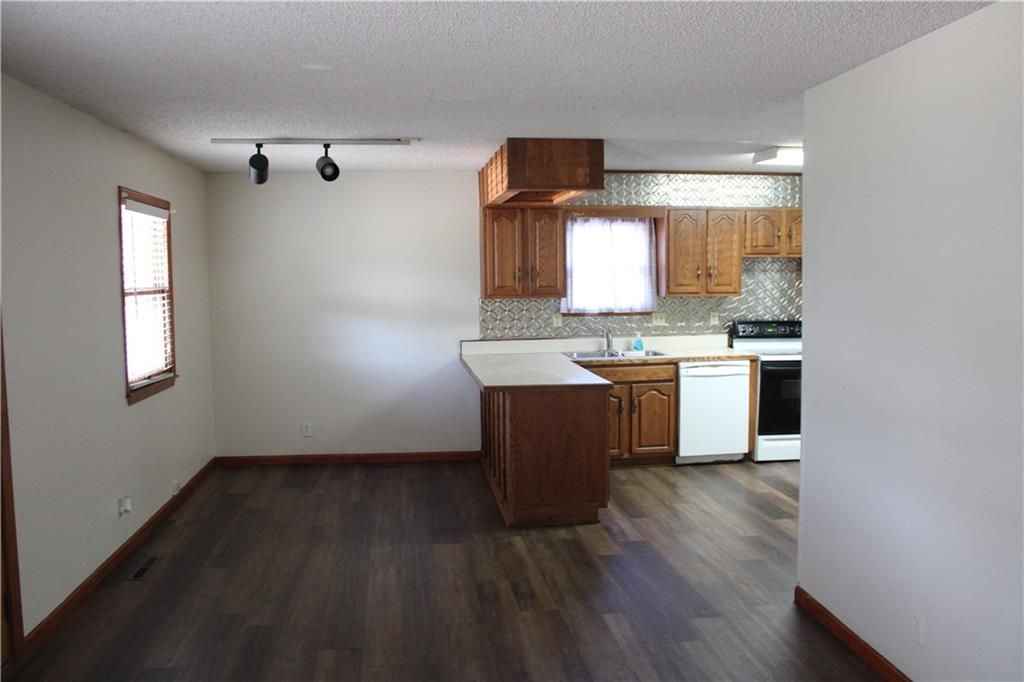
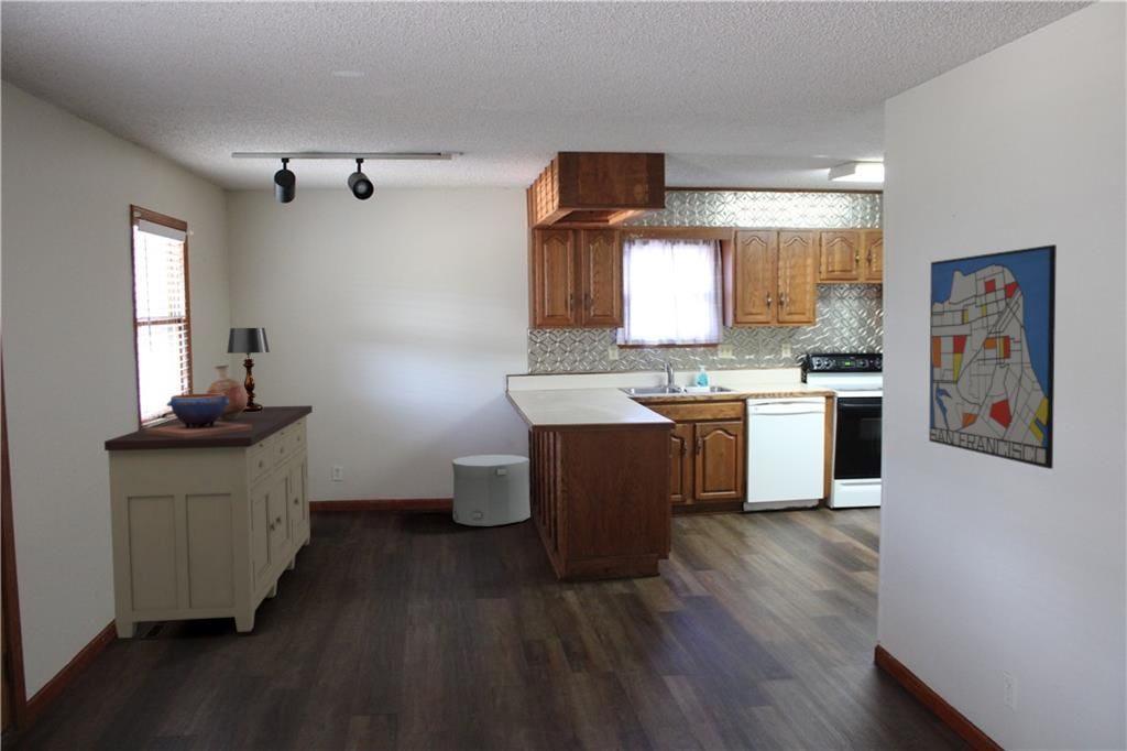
+ vase [205,363,248,421]
+ trash can [451,454,532,527]
+ decorative bowl [143,392,252,437]
+ table lamp [226,327,271,412]
+ wall art [928,243,1058,470]
+ sideboard [103,404,314,639]
